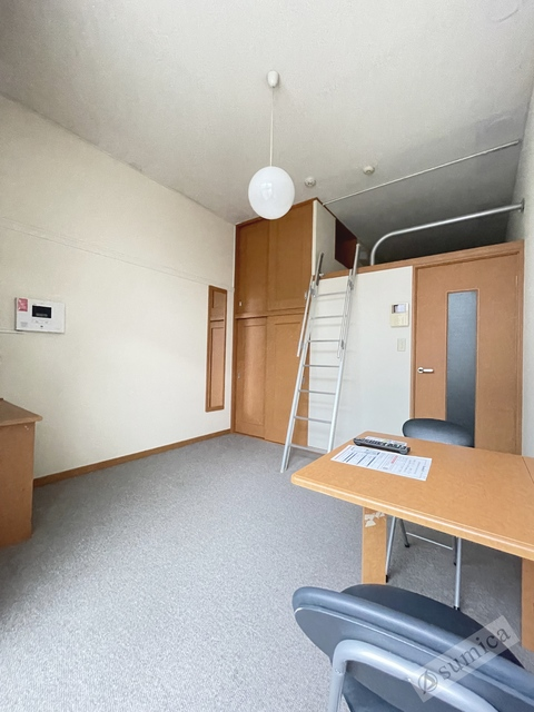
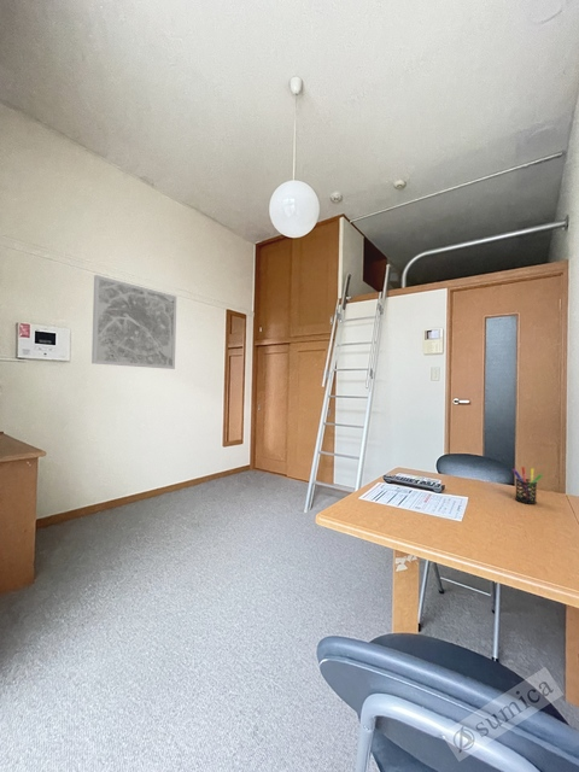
+ pen holder [511,466,544,505]
+ wall art [90,274,177,370]
